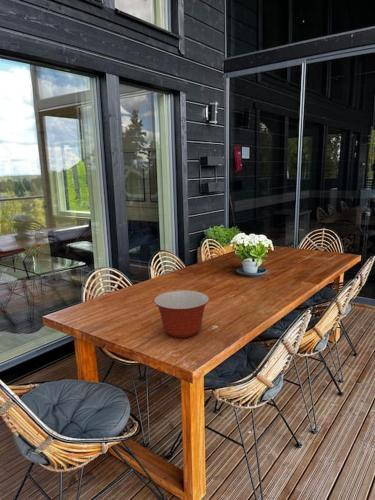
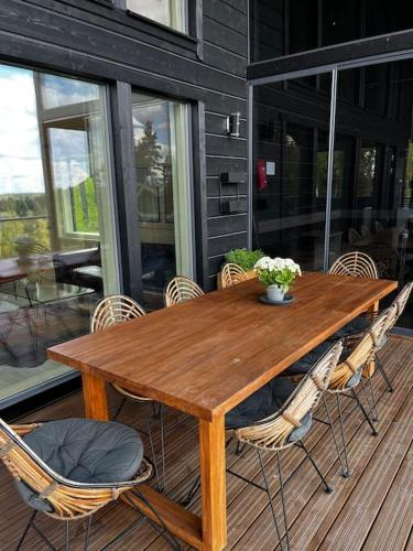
- mixing bowl [153,290,210,339]
